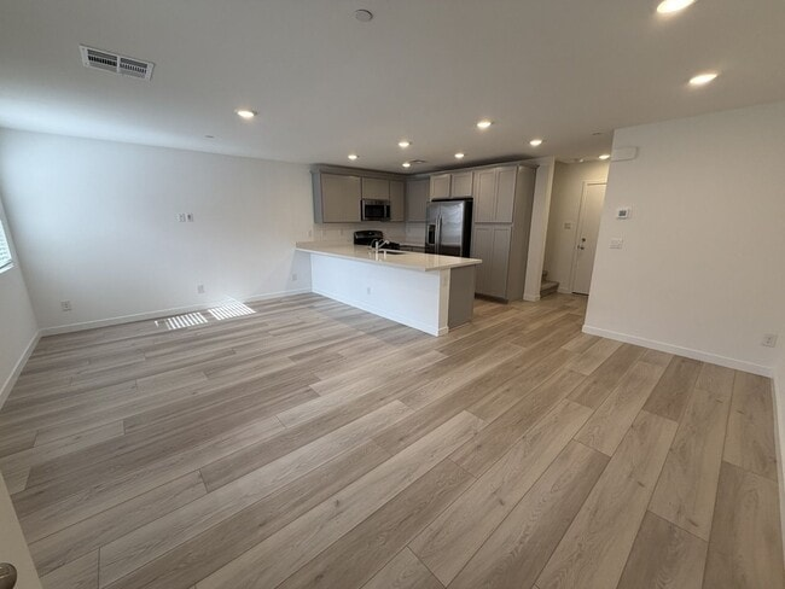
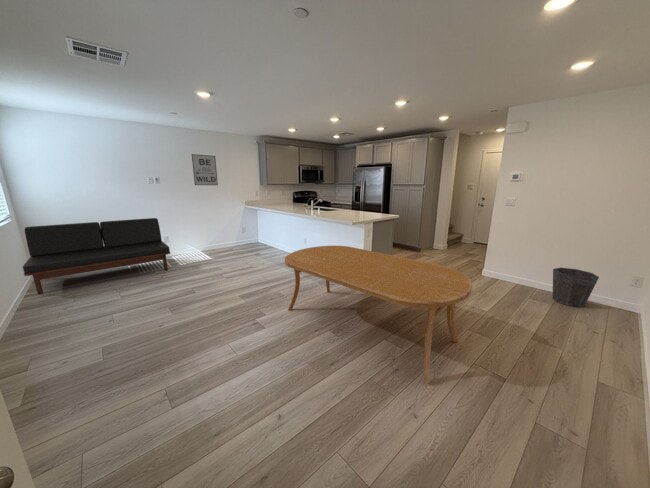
+ sofa [22,217,171,296]
+ waste bin [552,267,600,308]
+ dining table [284,245,473,384]
+ wall art [191,153,219,186]
